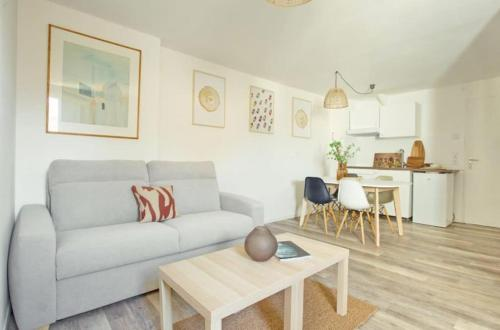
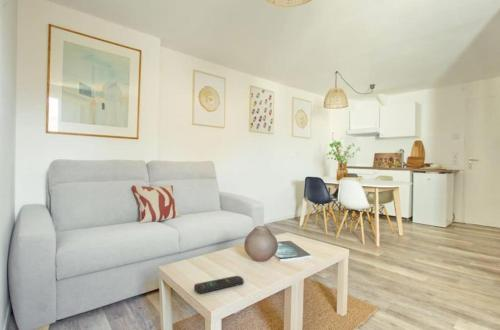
+ remote control [193,275,244,295]
